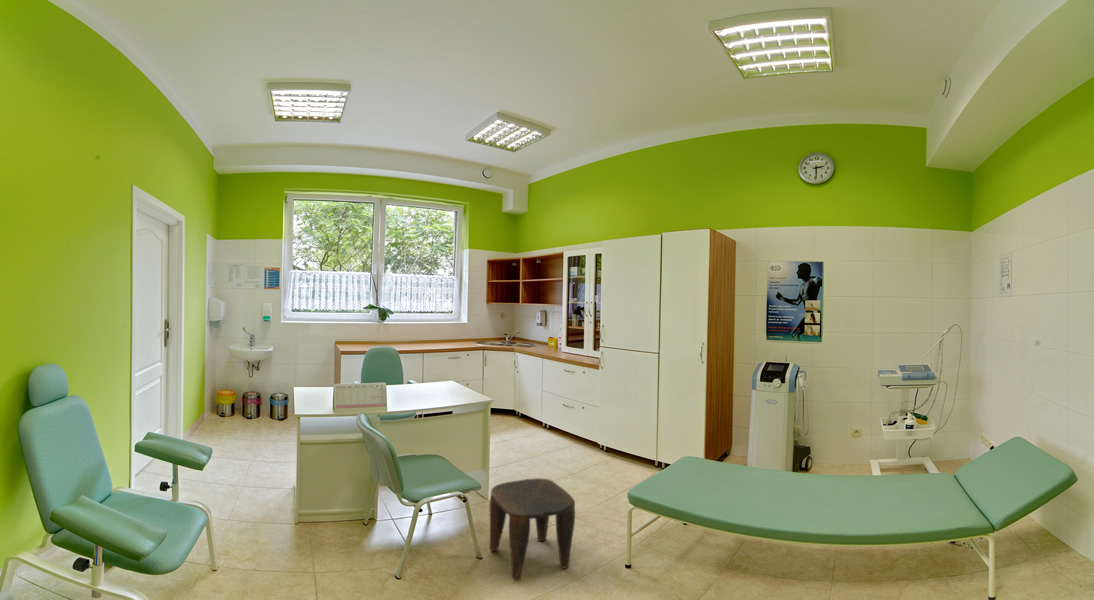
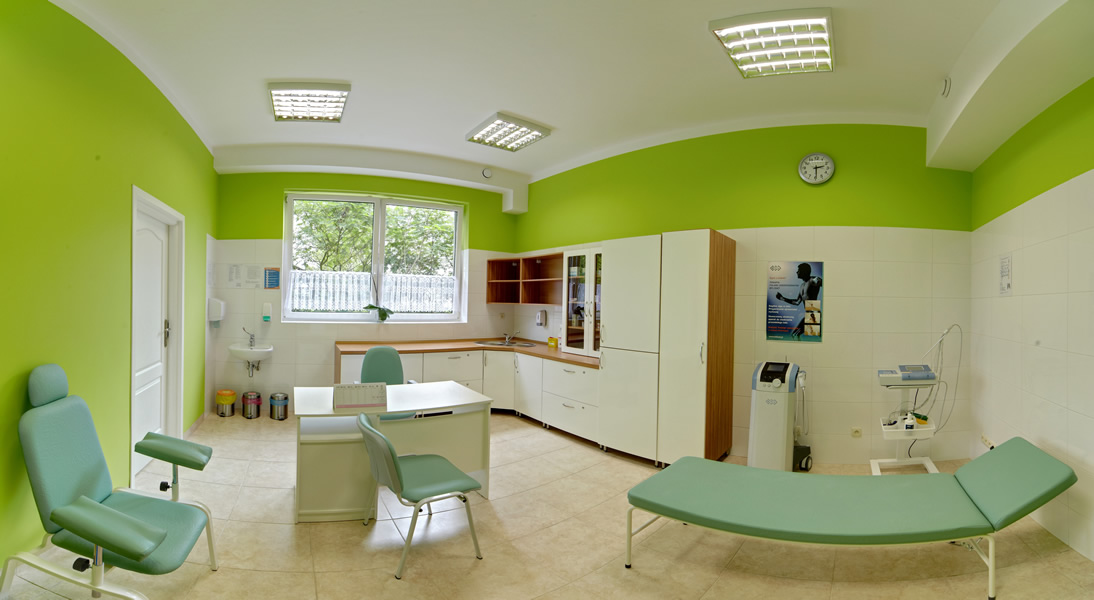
- stool [489,477,576,582]
